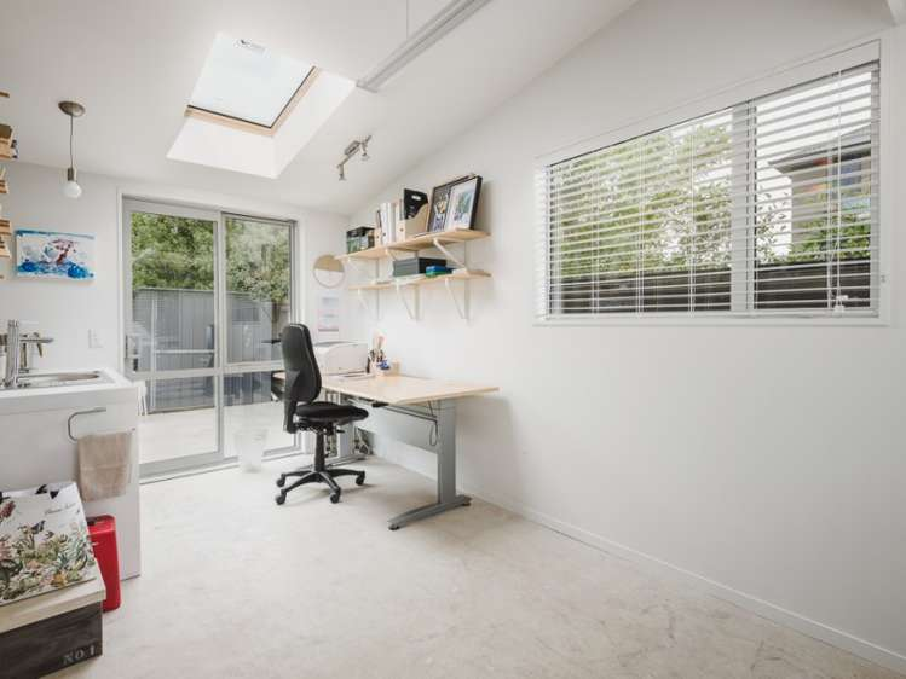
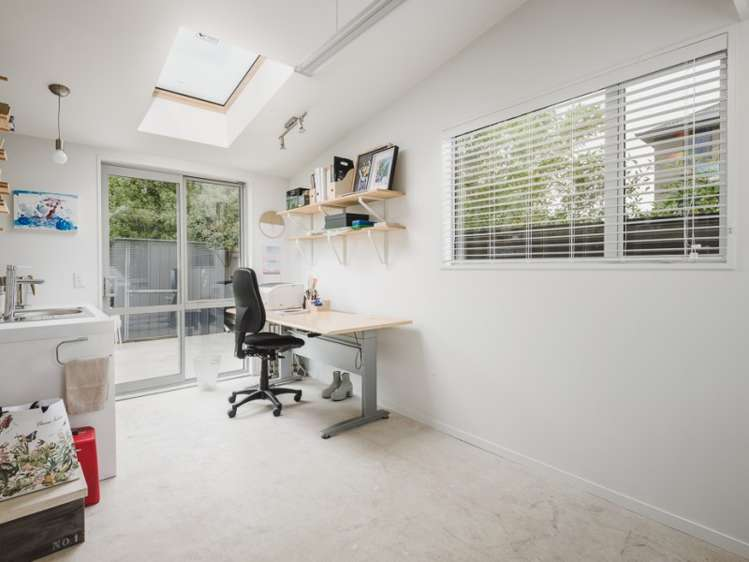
+ boots [321,370,354,401]
